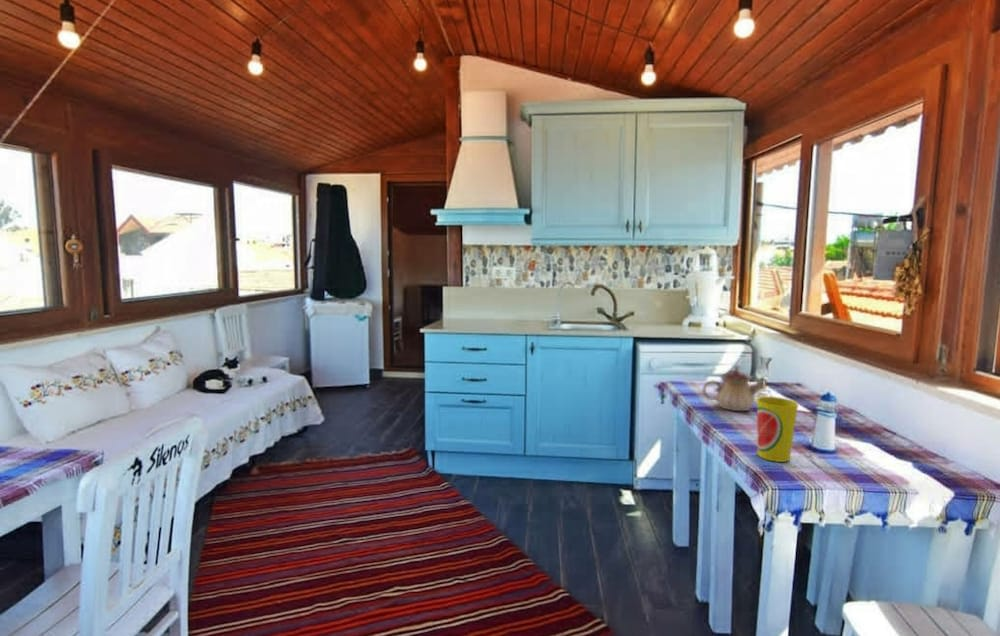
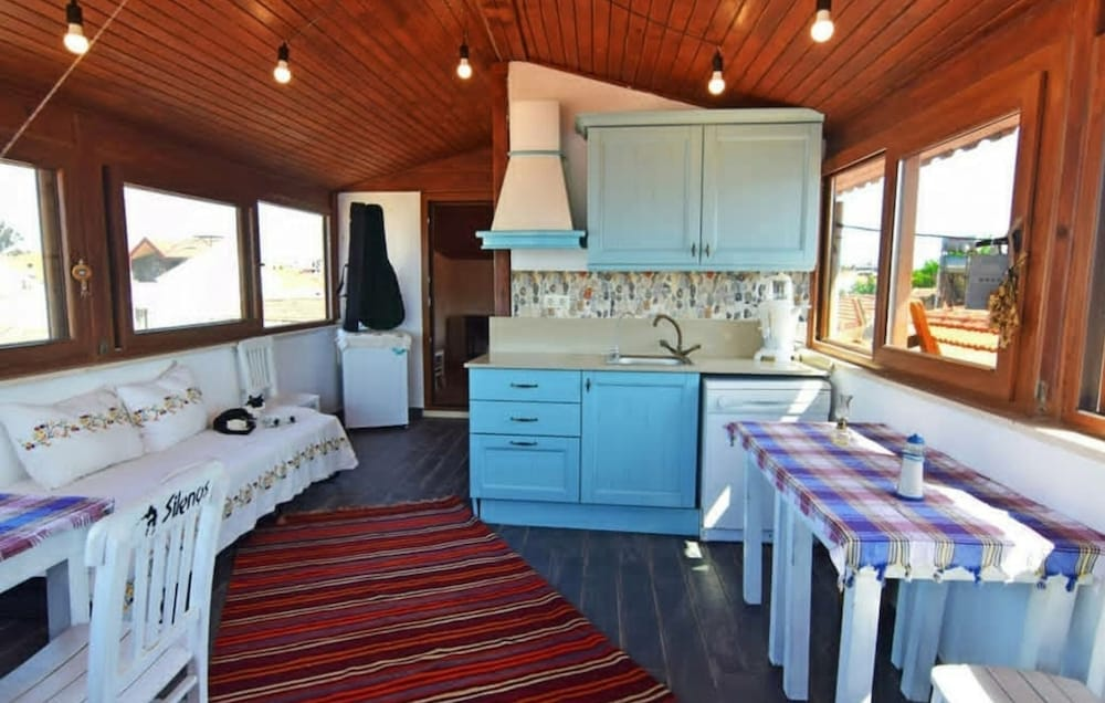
- teapot [701,364,765,412]
- cup [756,396,799,463]
